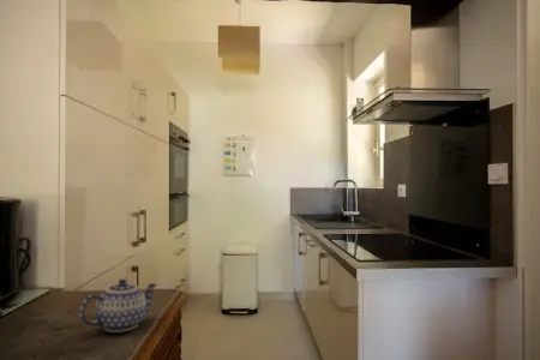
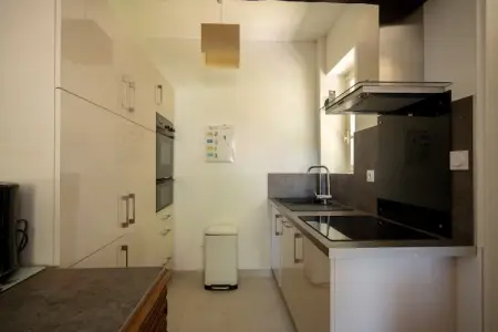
- teapot [79,277,158,334]
